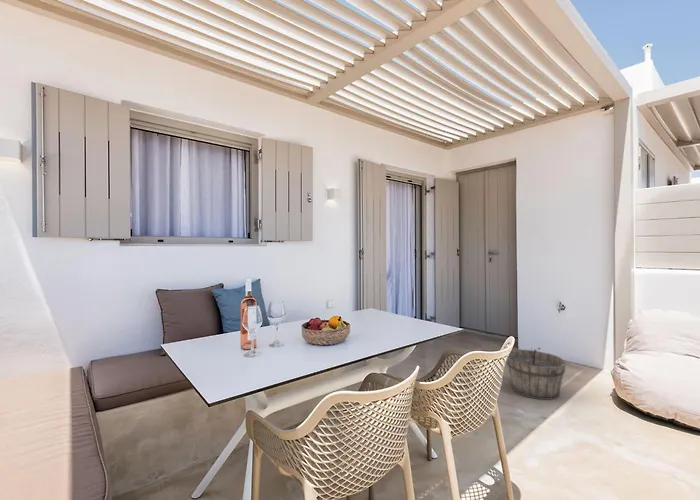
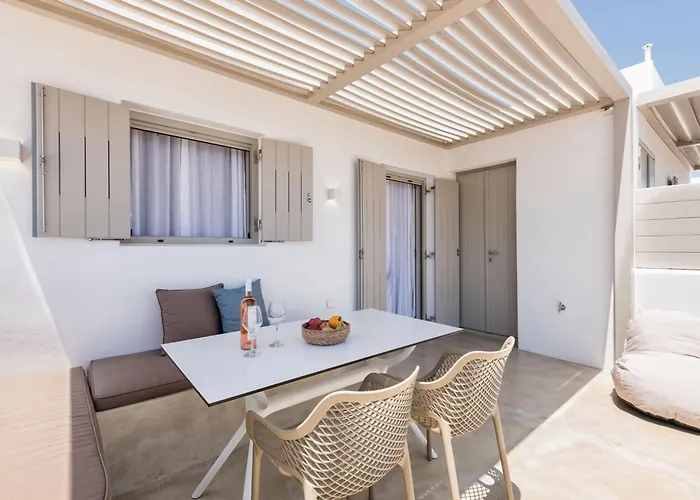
- wooden bucket [506,346,567,401]
